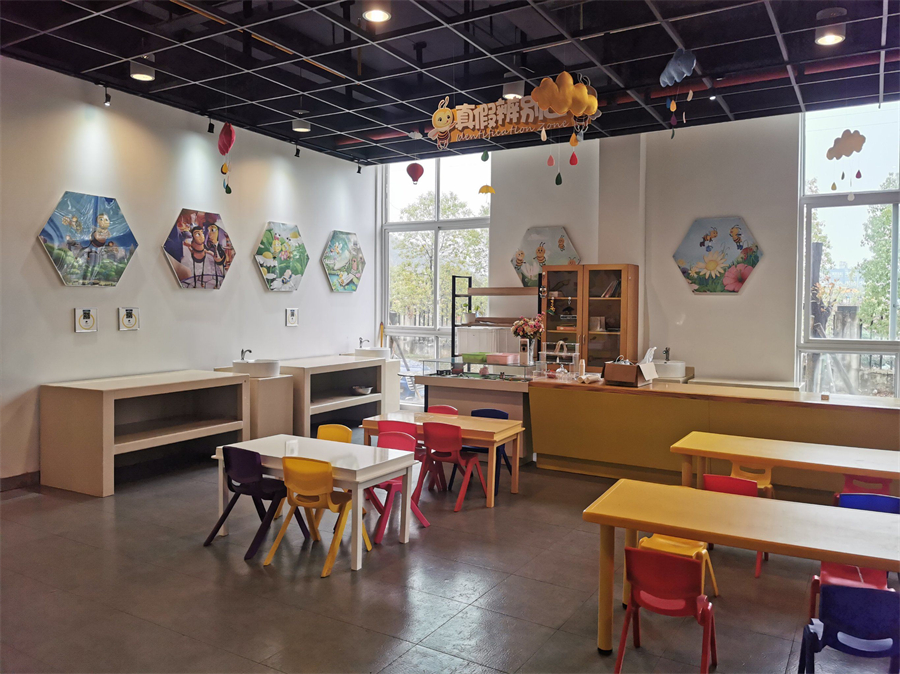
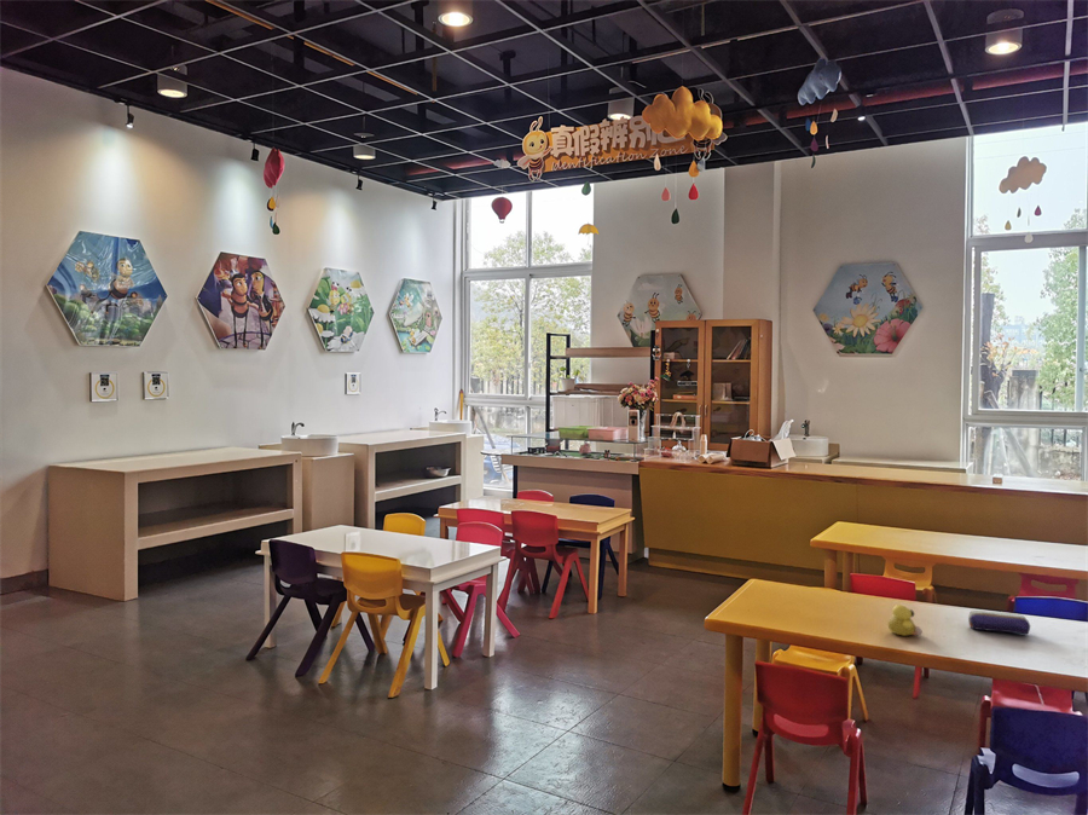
+ toy duck [887,603,924,637]
+ pencil case [967,609,1031,636]
